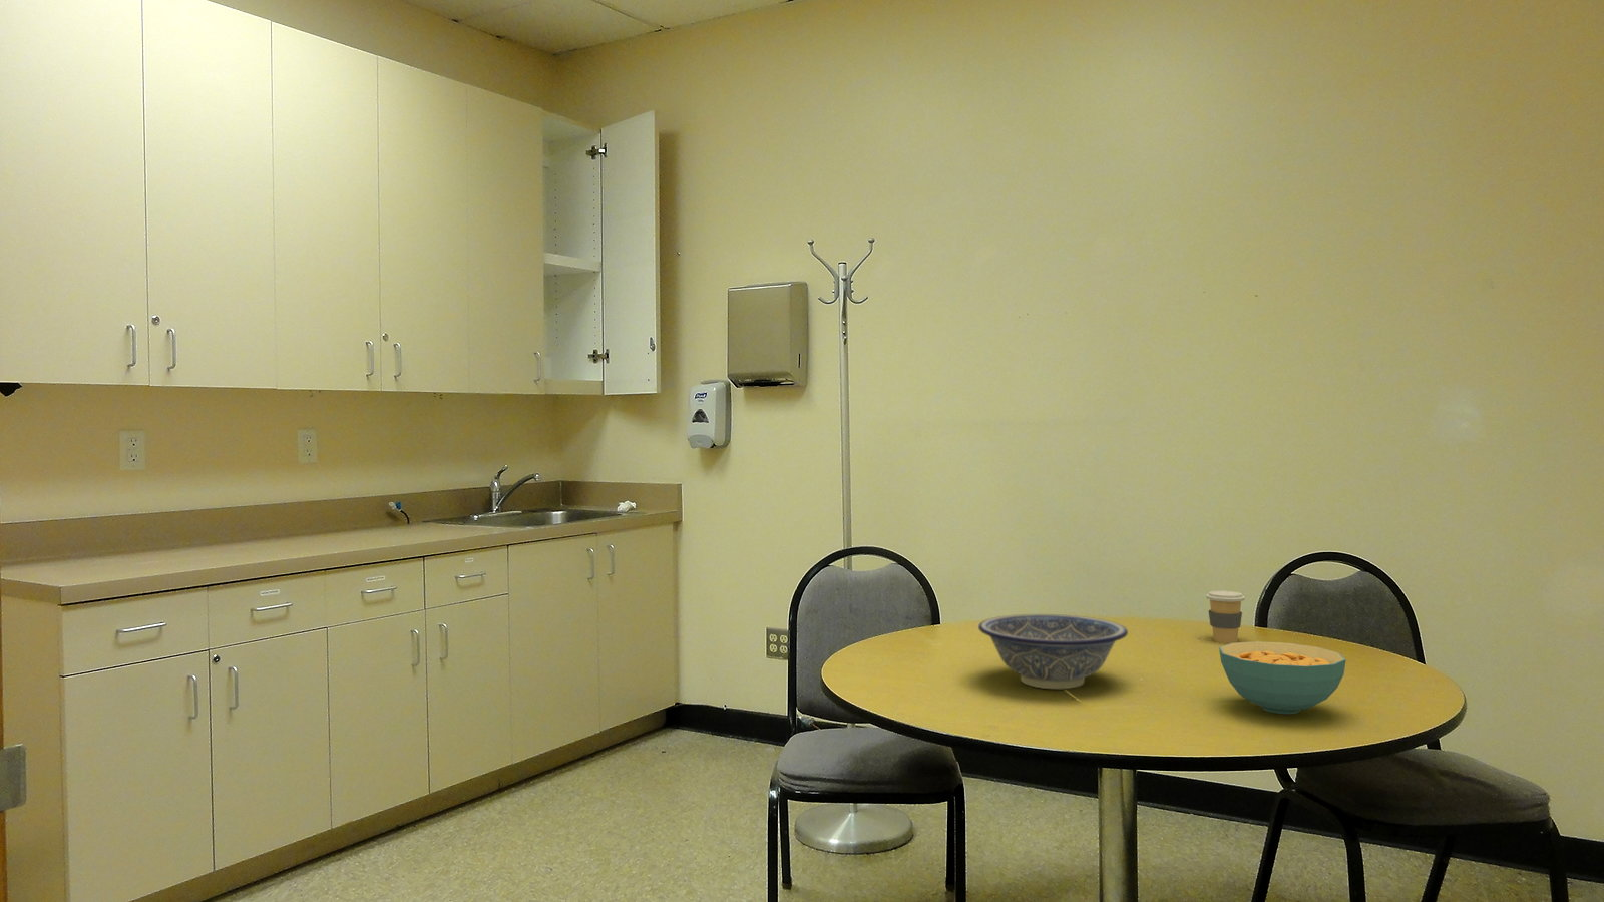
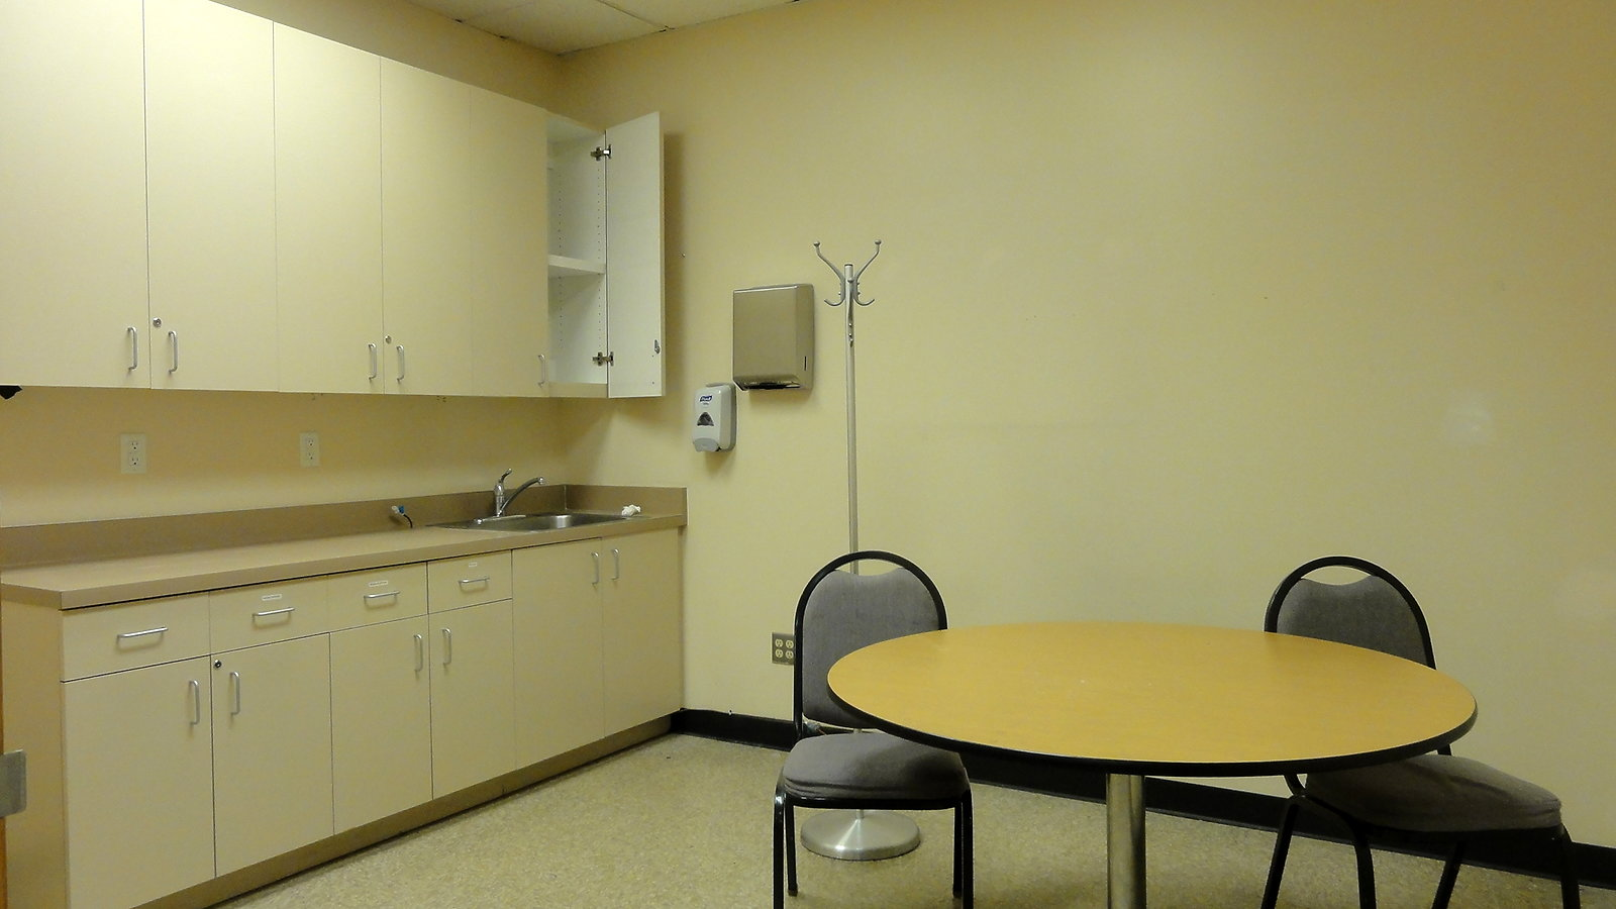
- cereal bowl [1218,640,1347,715]
- decorative bowl [977,613,1129,691]
- coffee cup [1205,590,1246,644]
